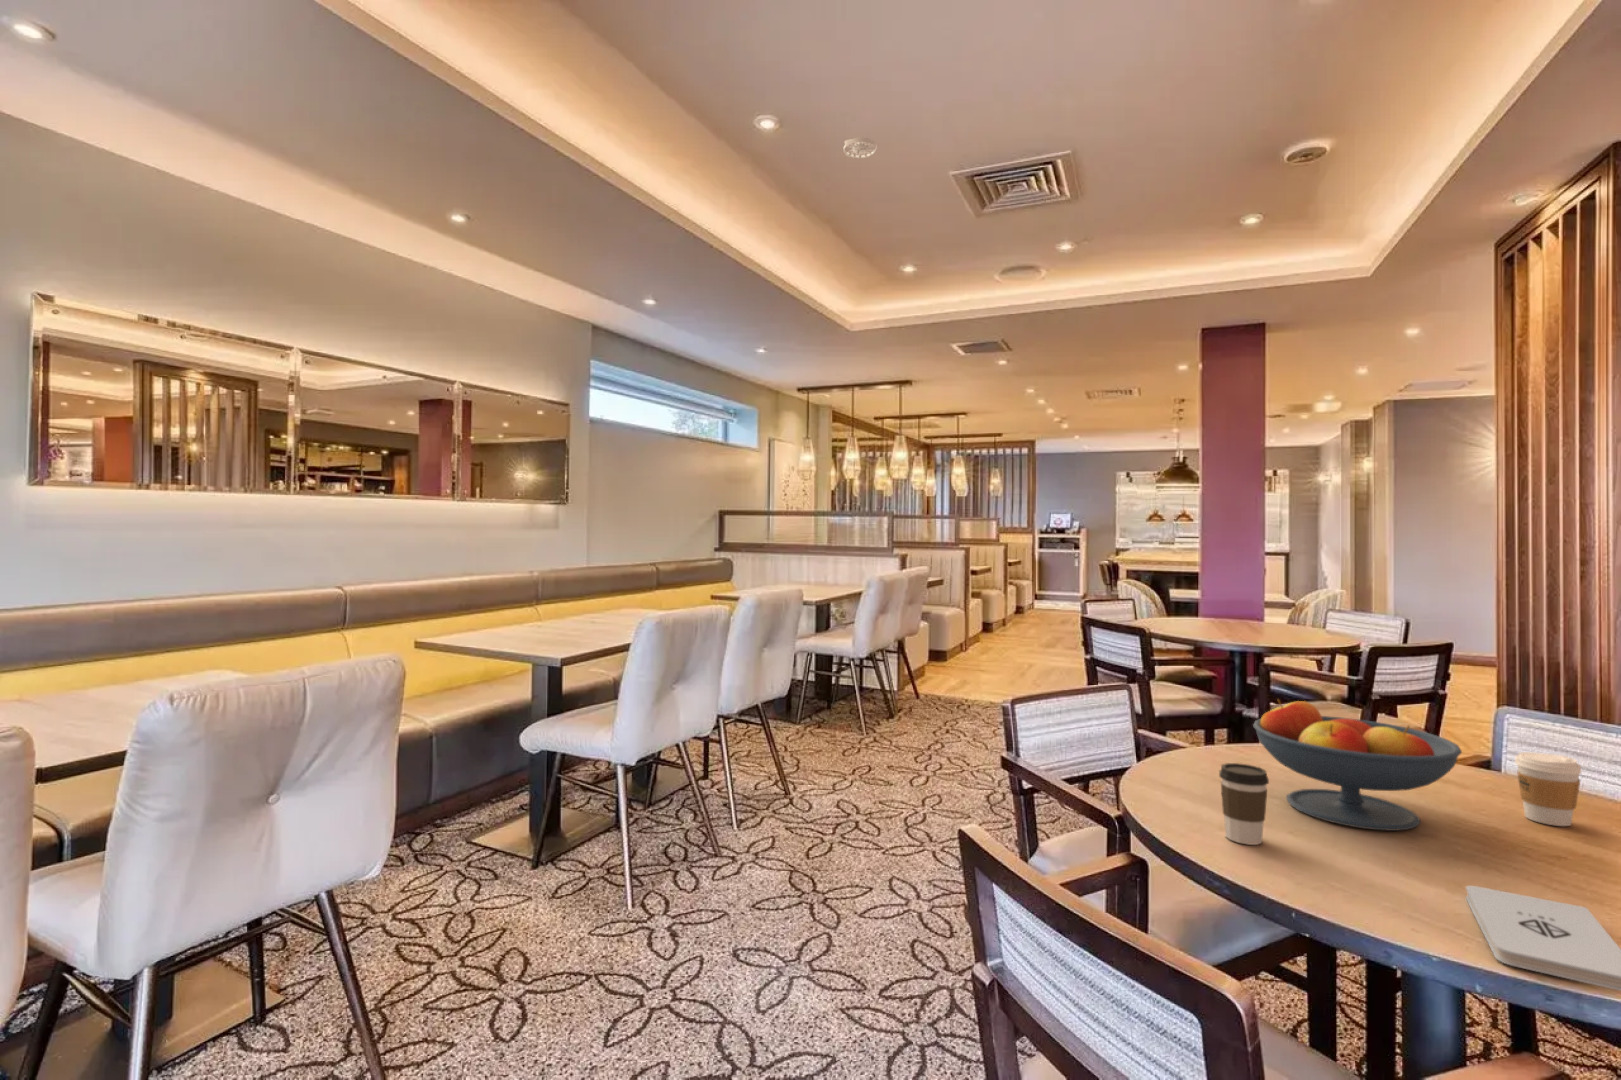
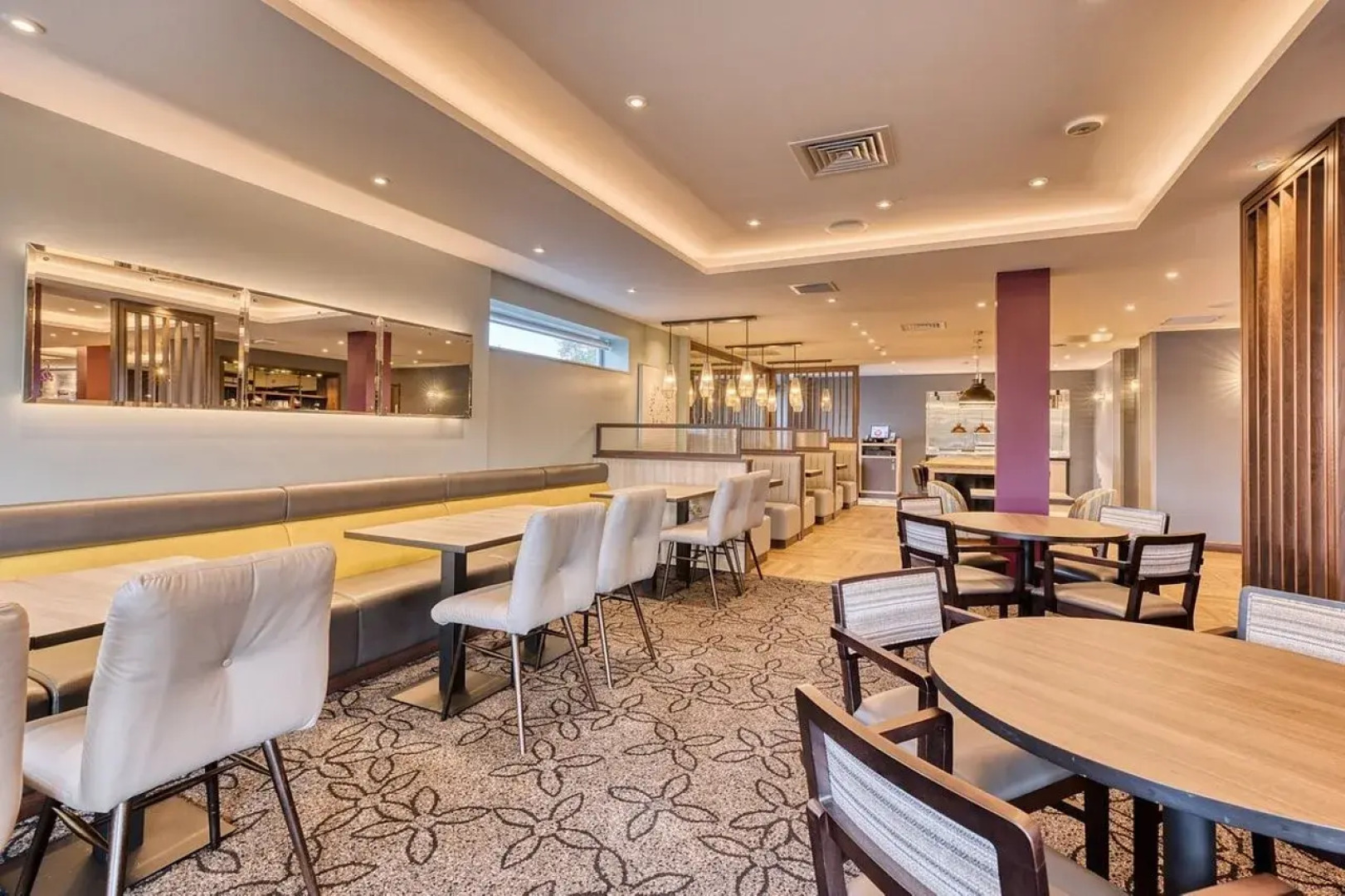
- smoke detector [842,137,879,159]
- notepad [1466,885,1621,992]
- coffee cup [1218,762,1270,846]
- coffee cup [1514,751,1582,827]
- fruit bowl [1252,698,1463,832]
